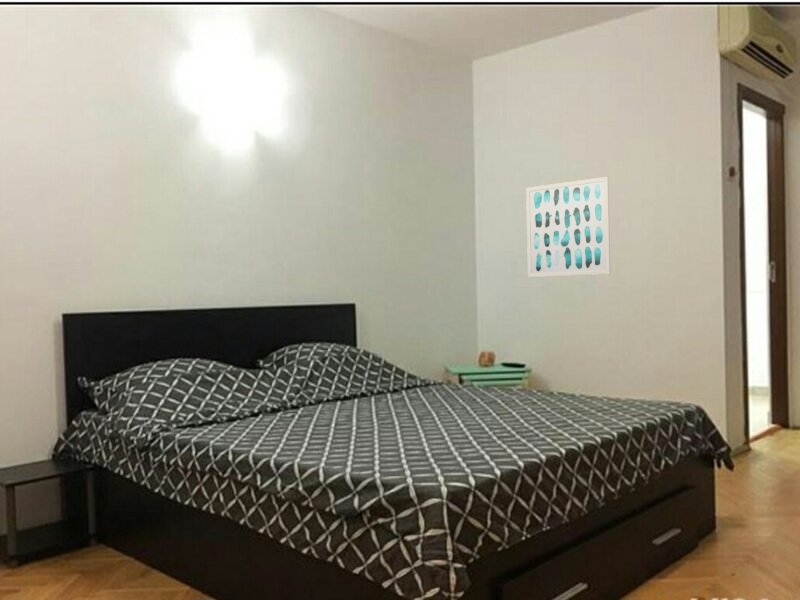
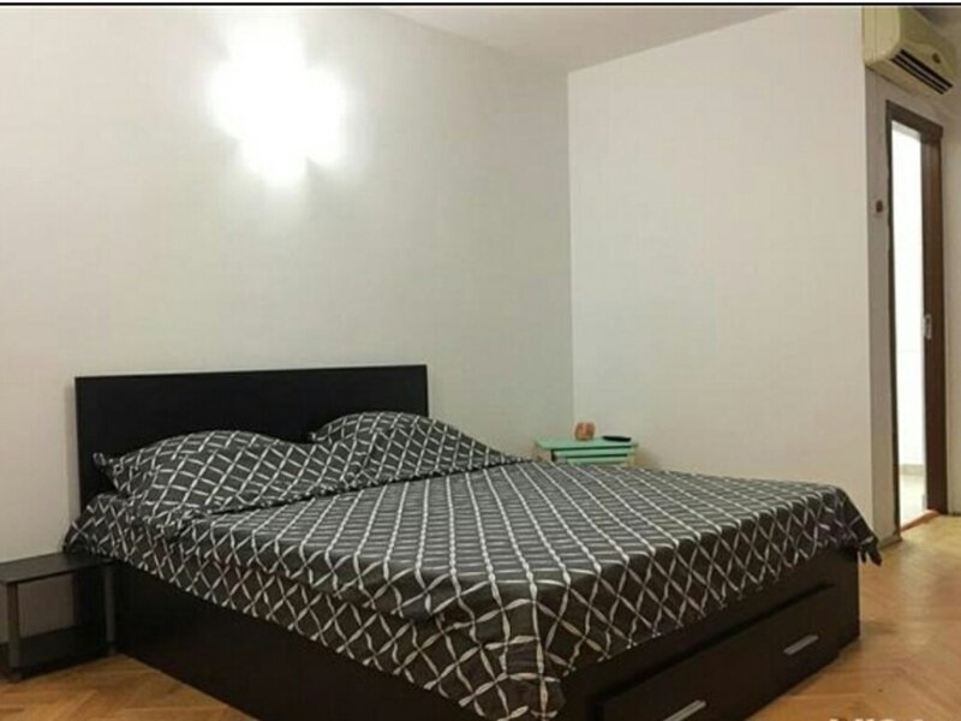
- wall art [525,176,611,278]
